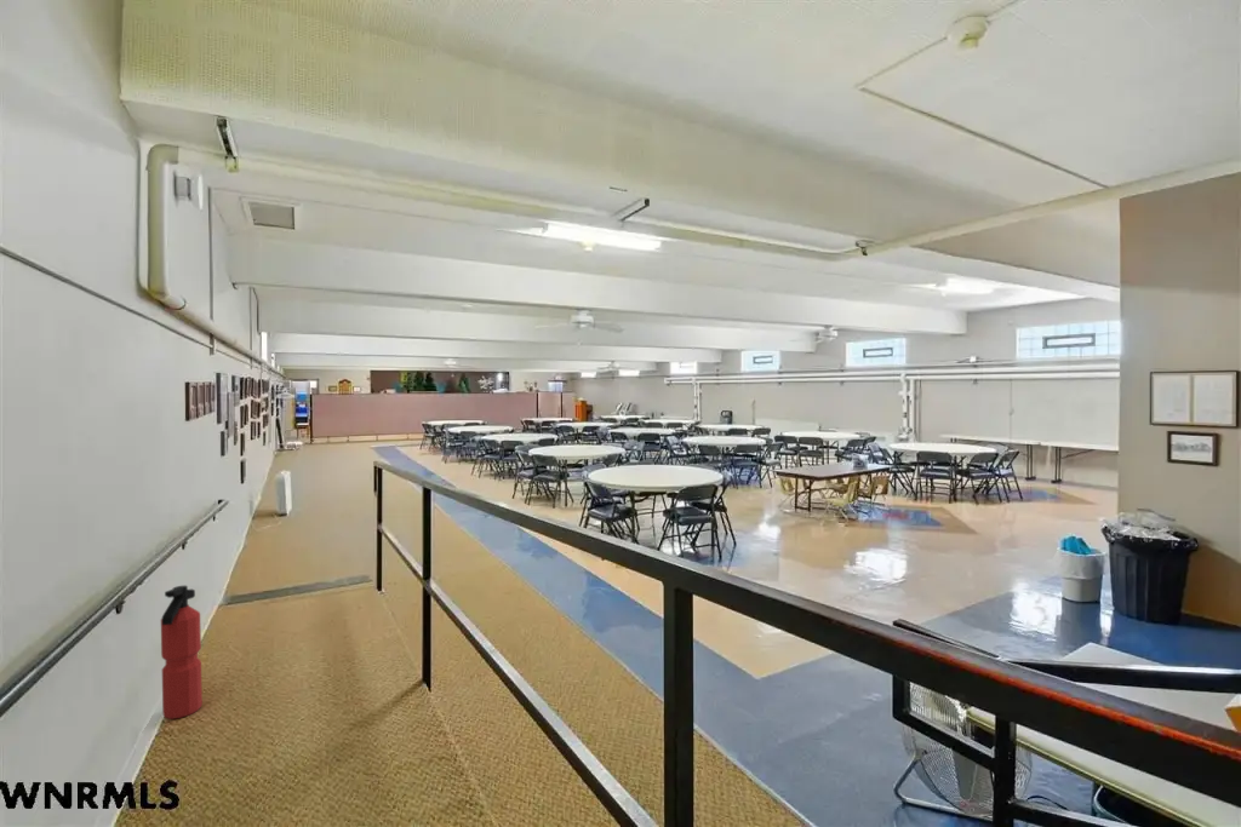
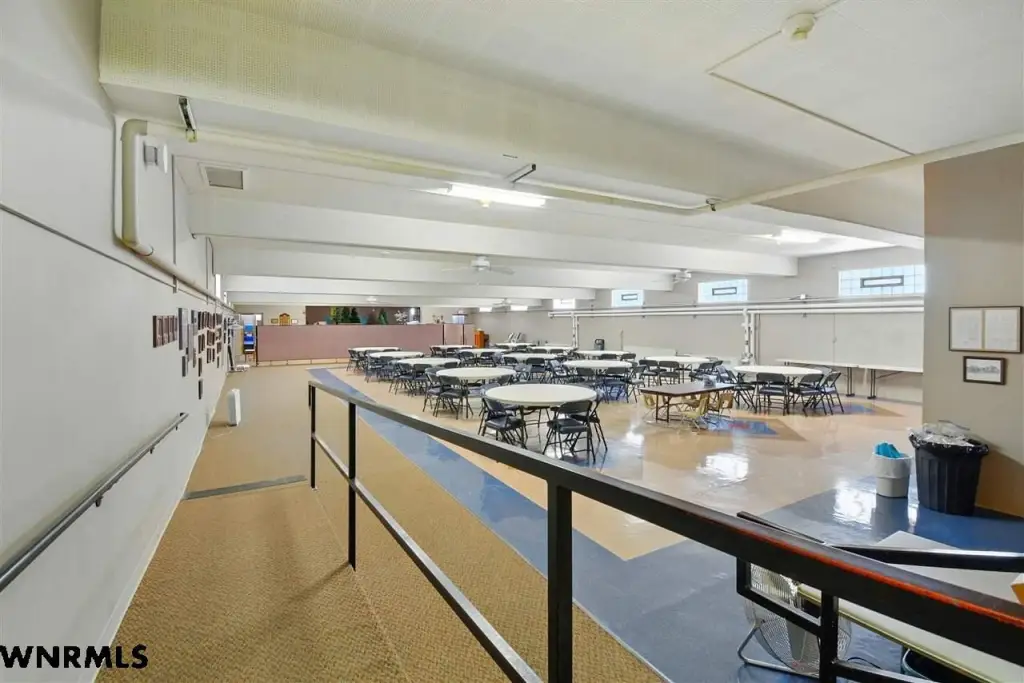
- fire extinguisher [160,585,204,720]
